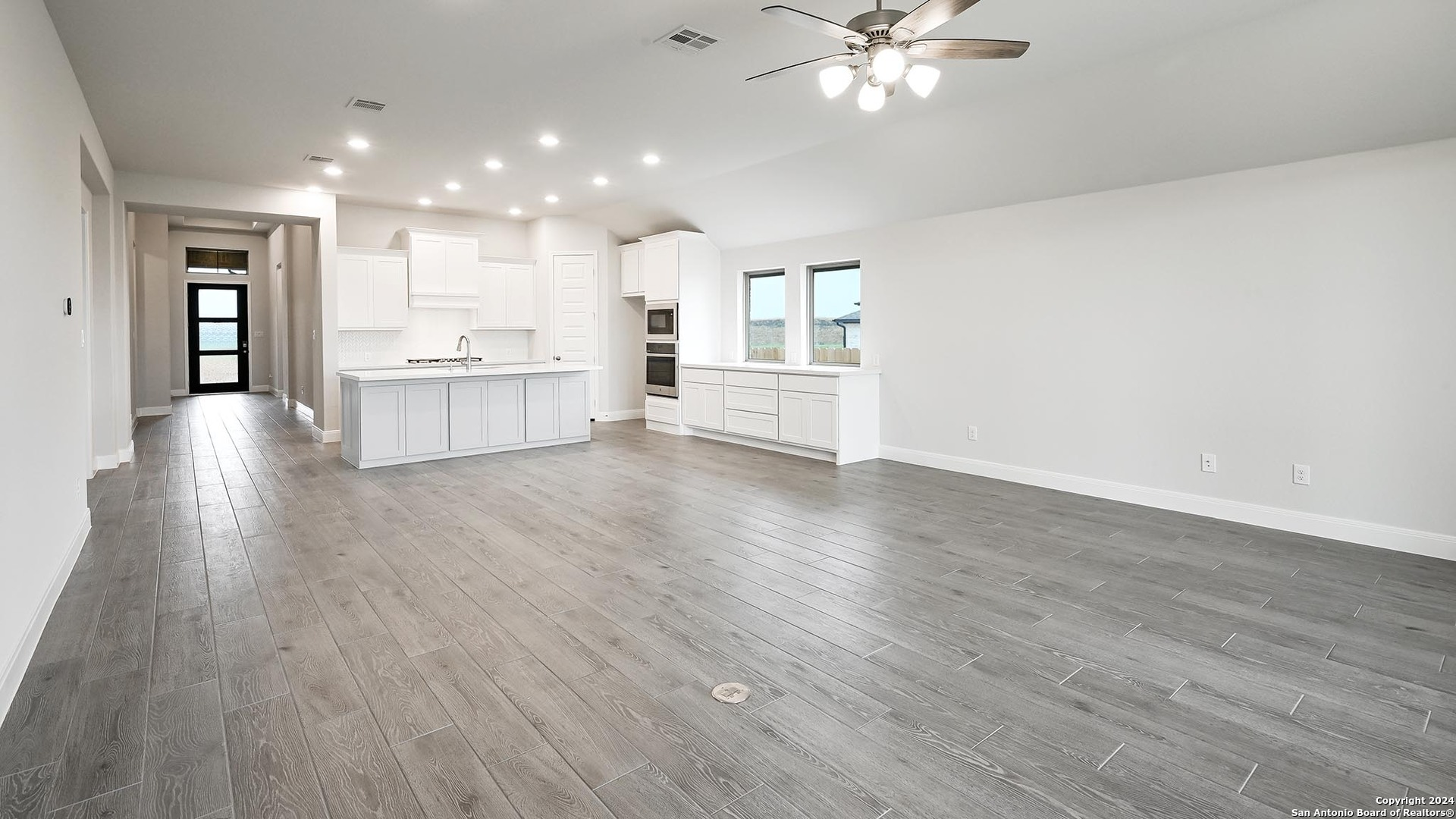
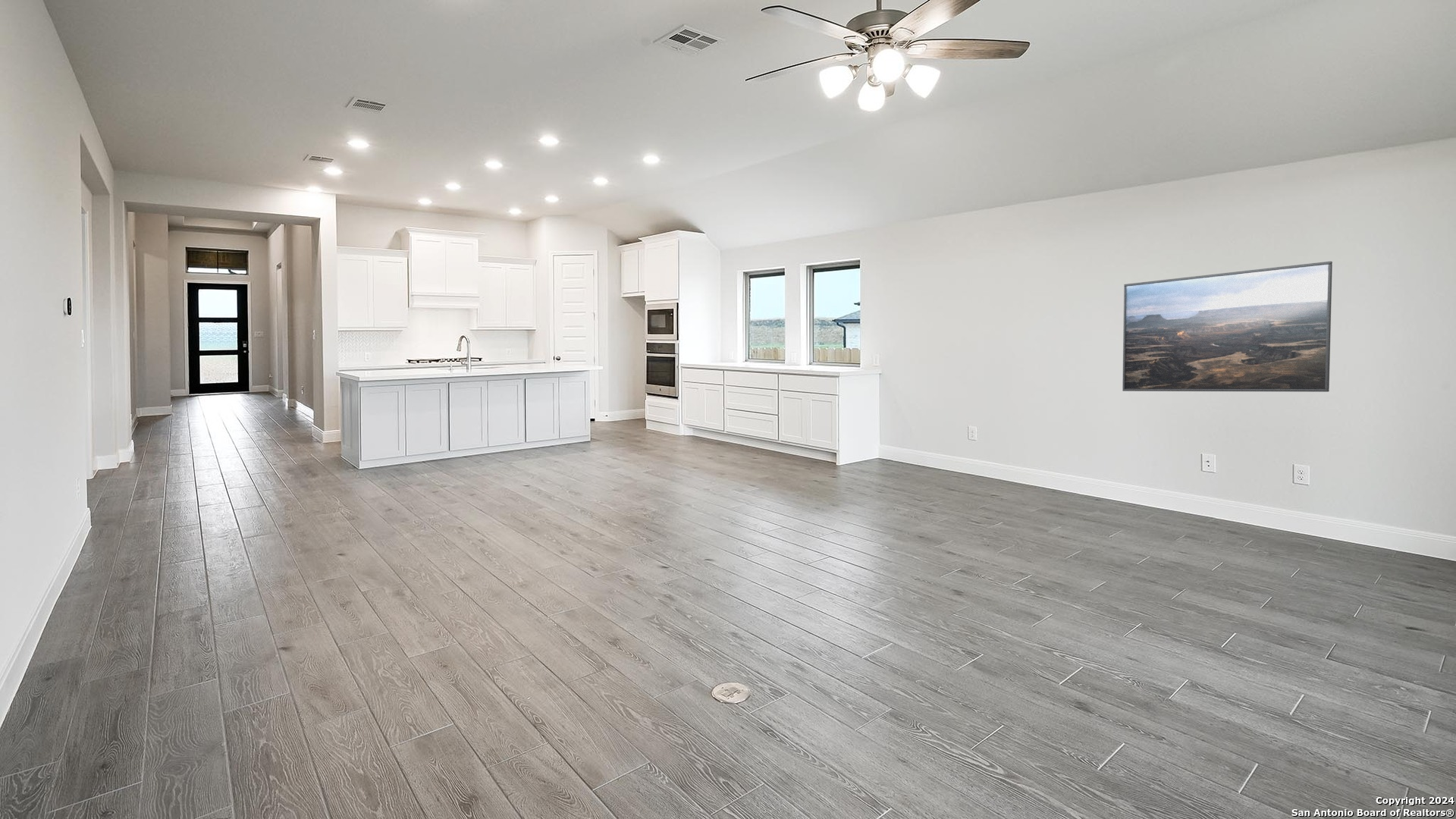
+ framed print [1122,261,1333,393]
